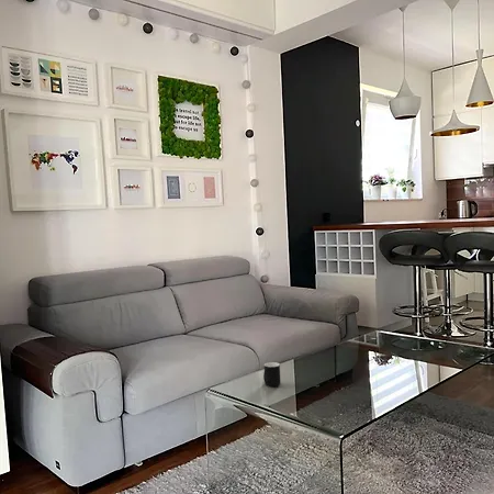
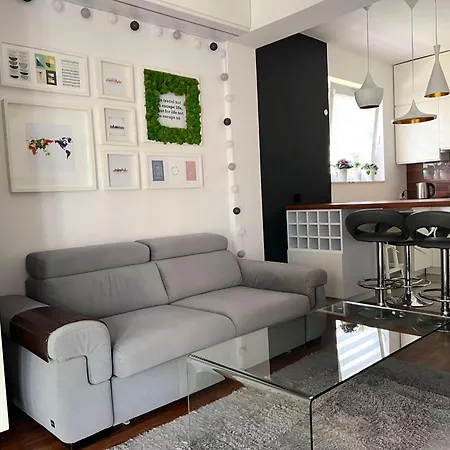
- cup [262,361,281,388]
